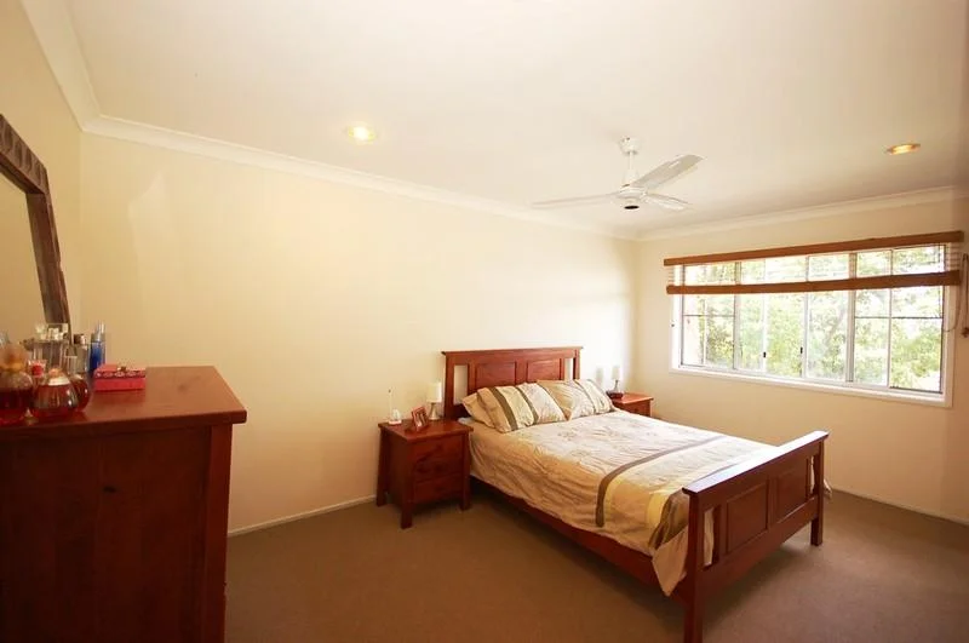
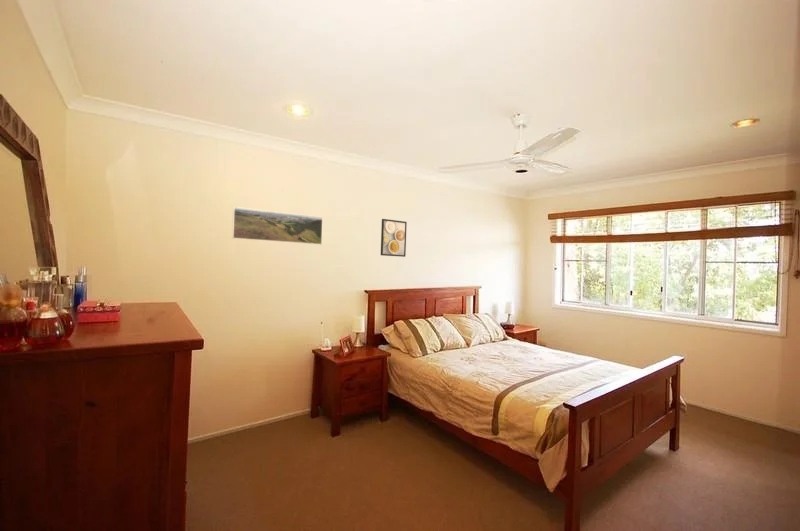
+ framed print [231,206,324,246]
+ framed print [380,218,408,258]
